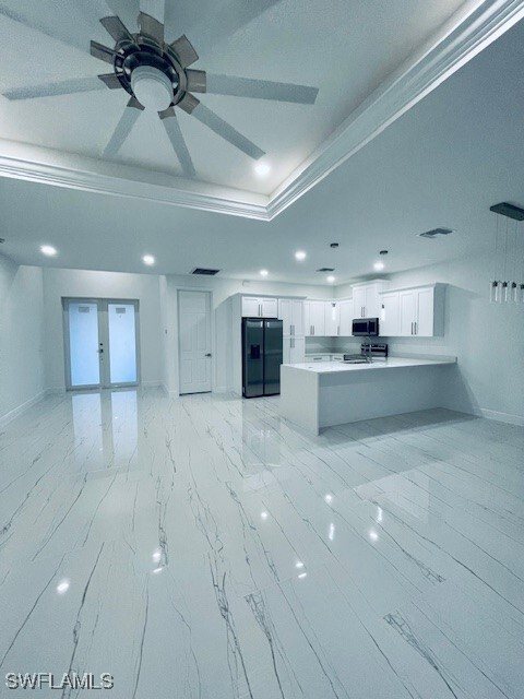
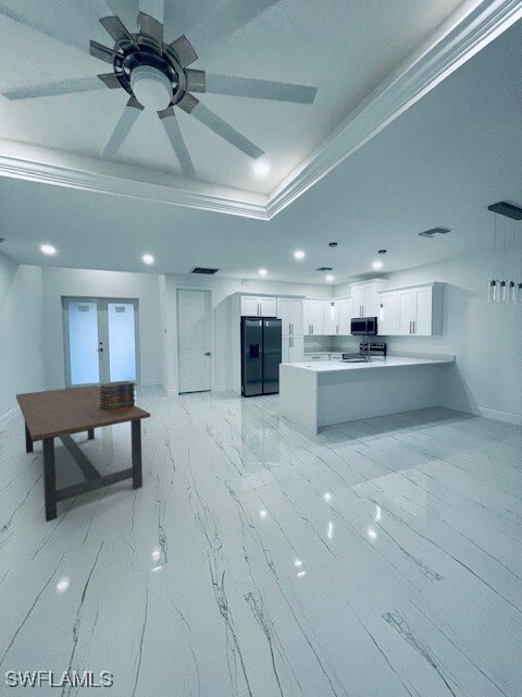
+ dining table [15,384,151,523]
+ book stack [99,380,136,411]
